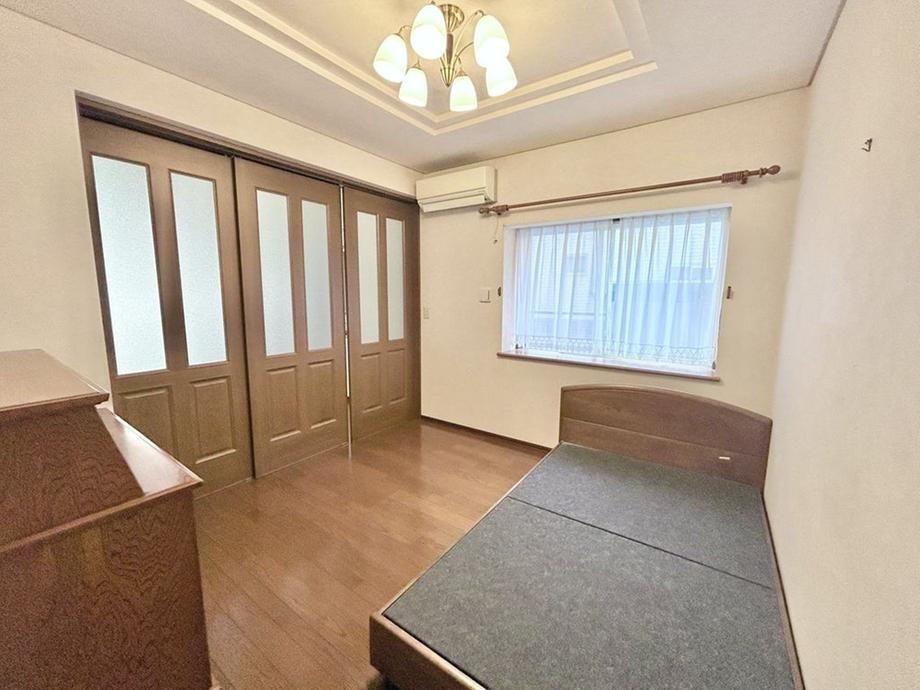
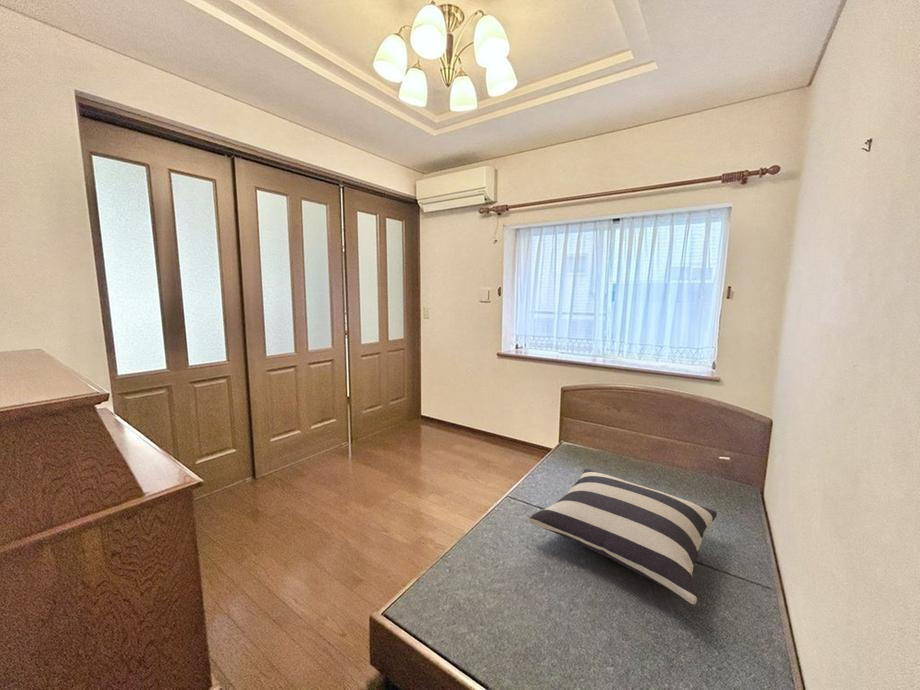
+ pillow [528,468,718,605]
